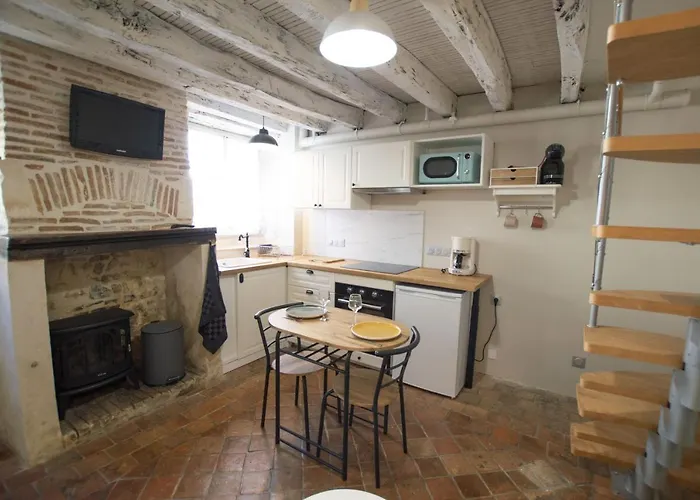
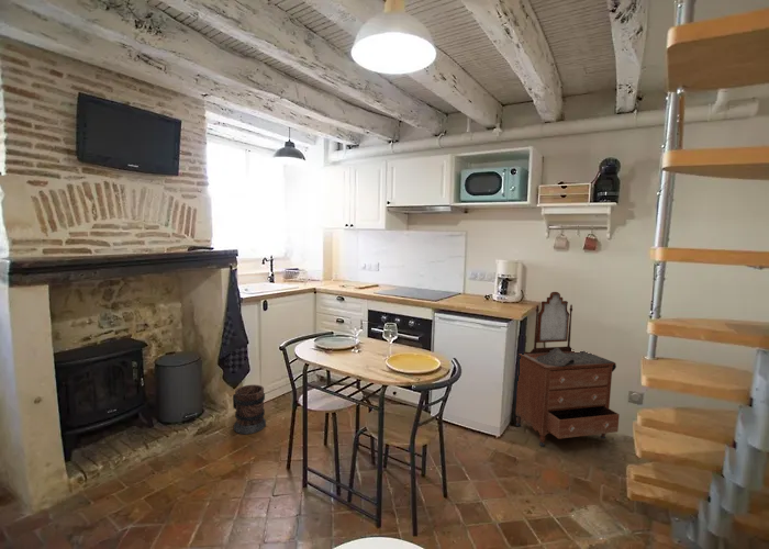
+ wooden barrel [232,383,267,435]
+ dresser [515,291,621,447]
